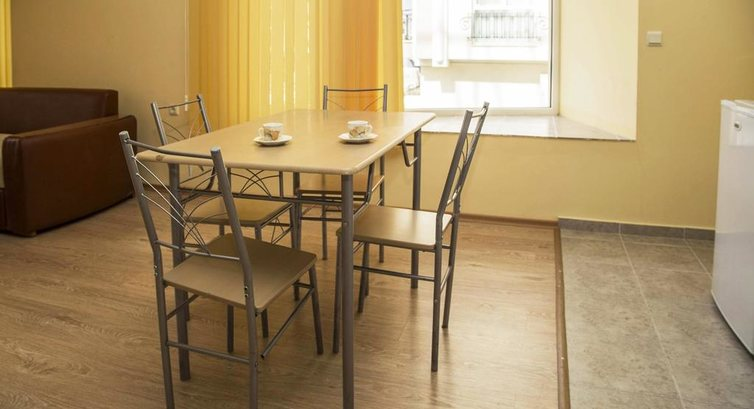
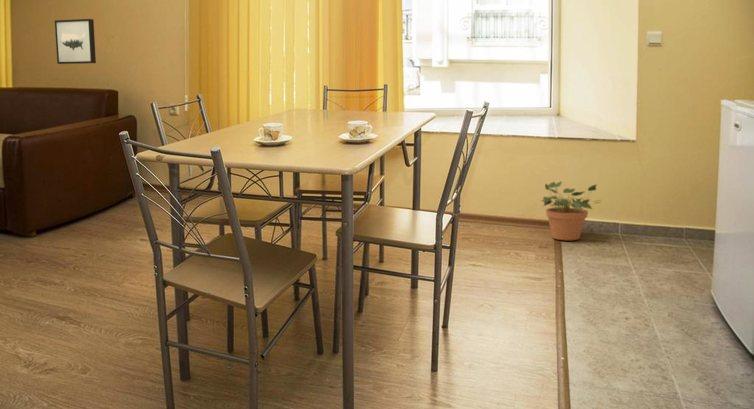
+ potted plant [539,180,601,241]
+ wall art [54,18,97,65]
